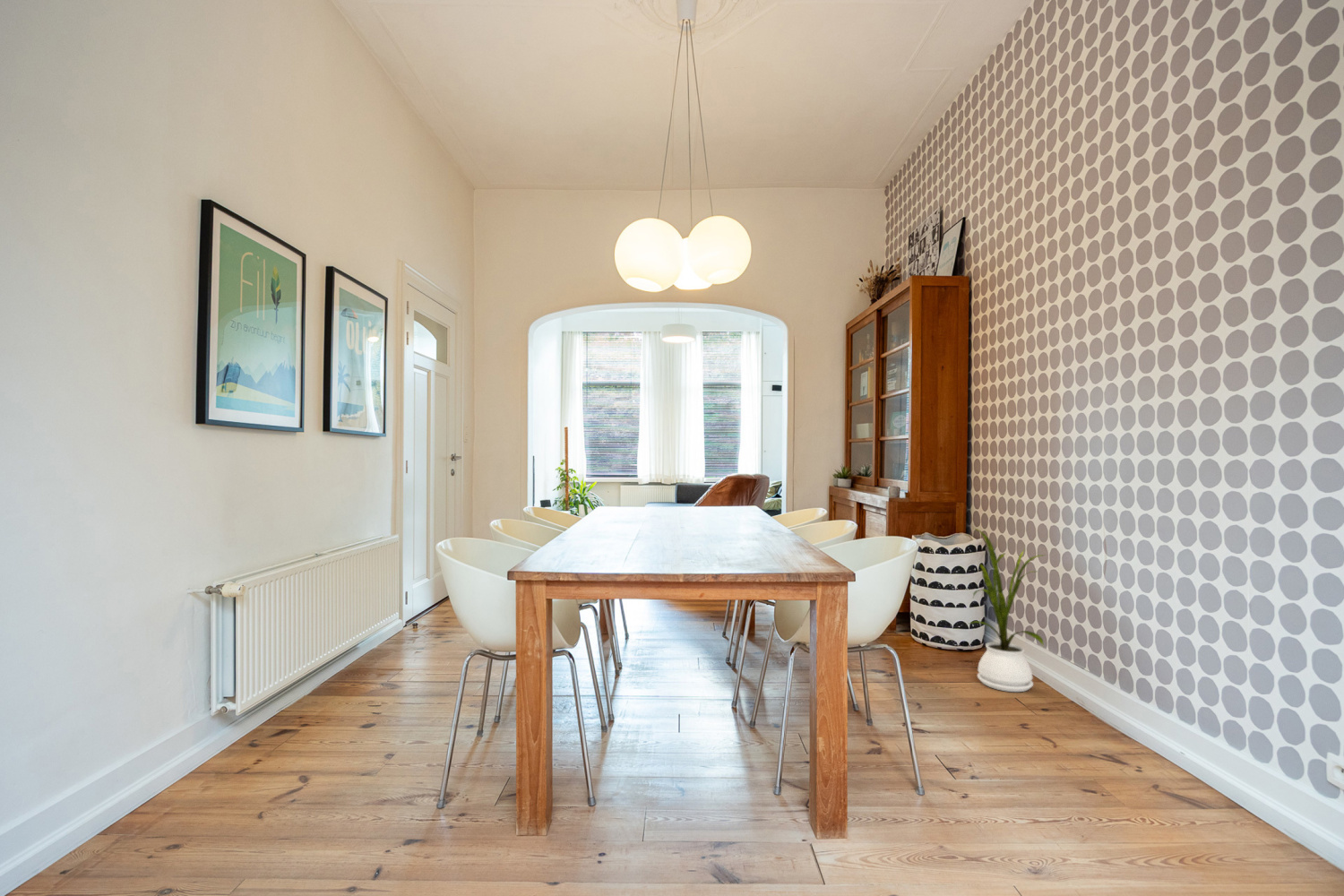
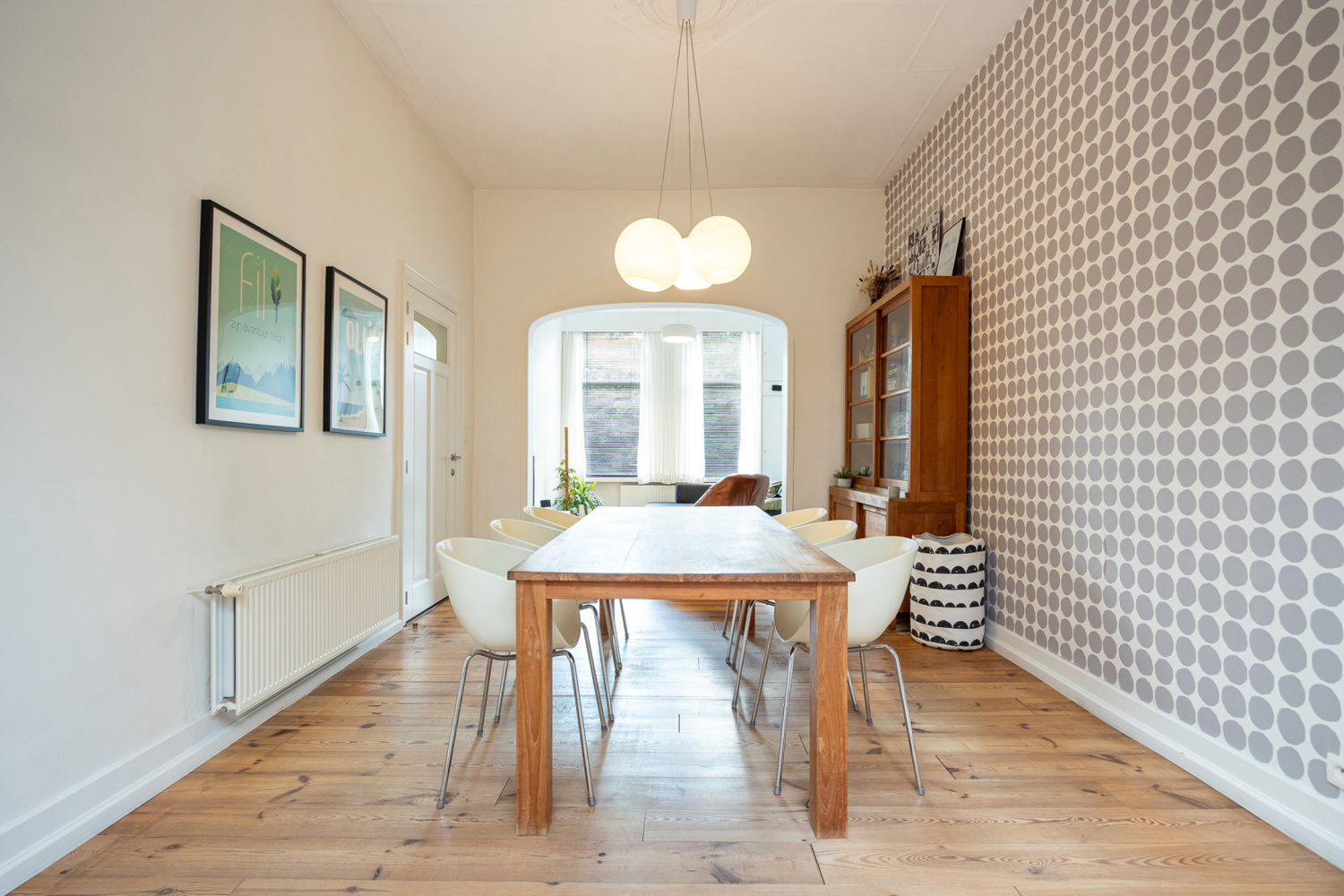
- house plant [967,526,1047,693]
